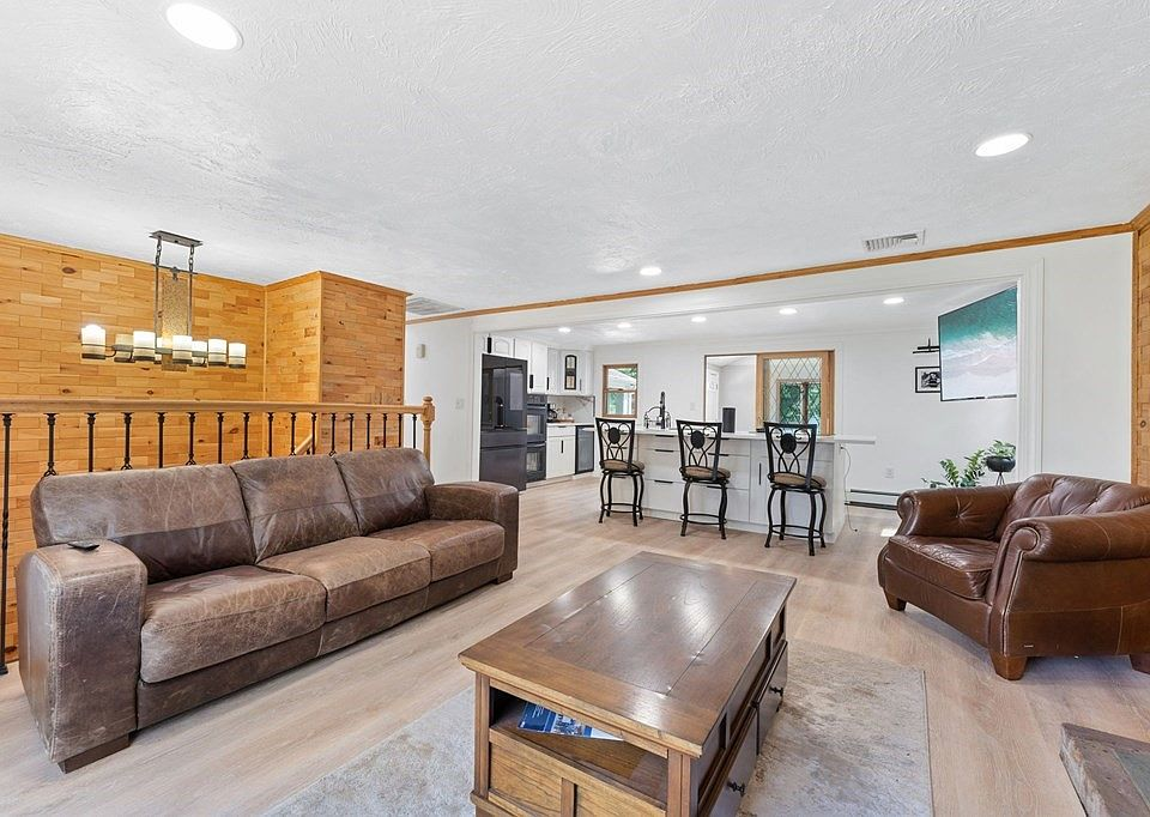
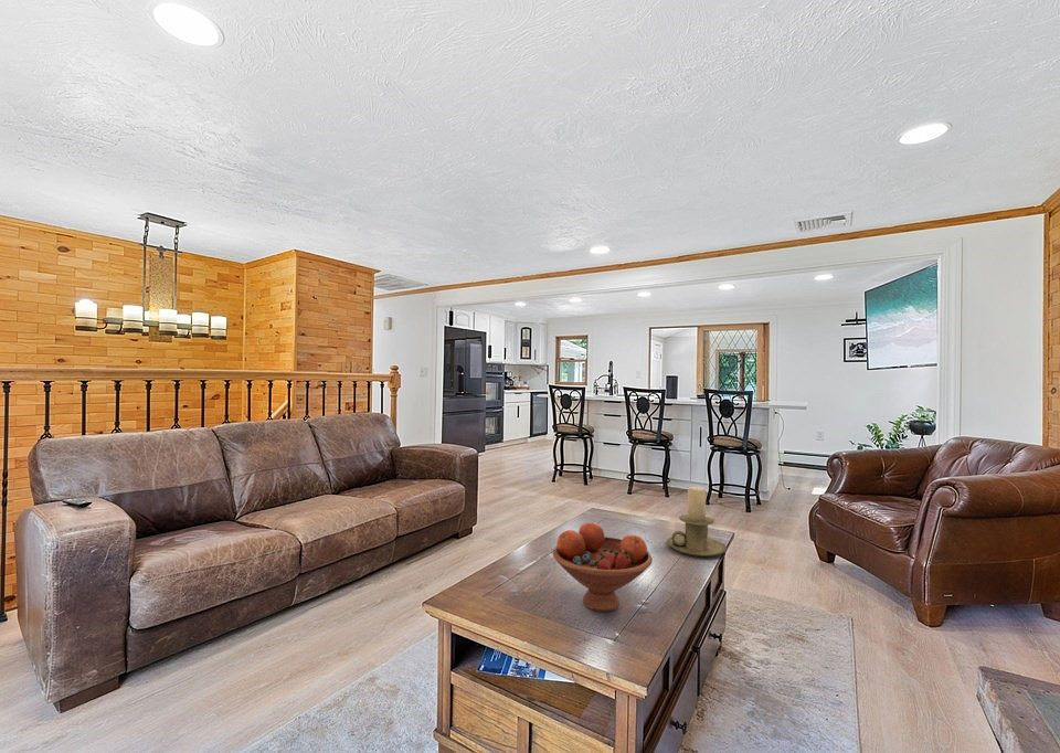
+ candle holder [665,486,728,558]
+ fruit bowl [552,521,654,613]
